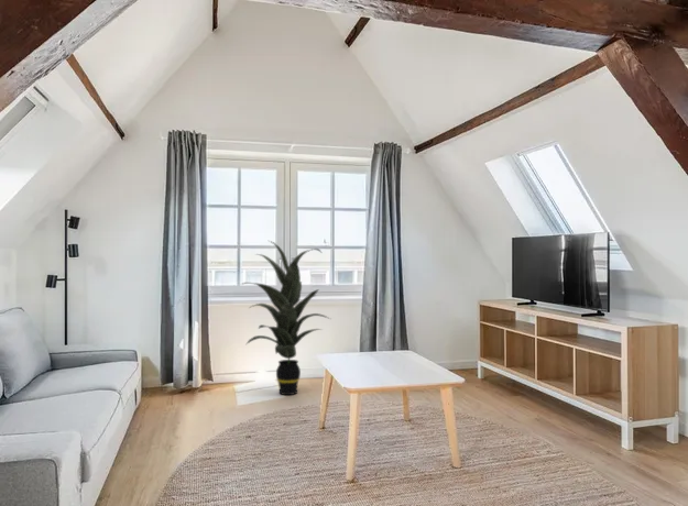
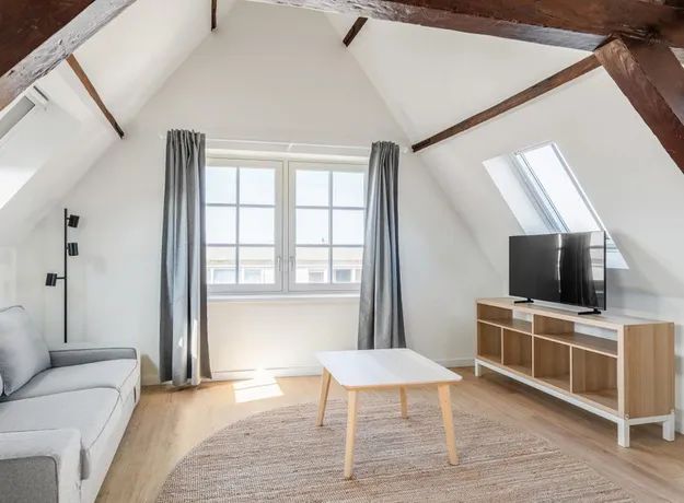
- indoor plant [239,240,331,396]
